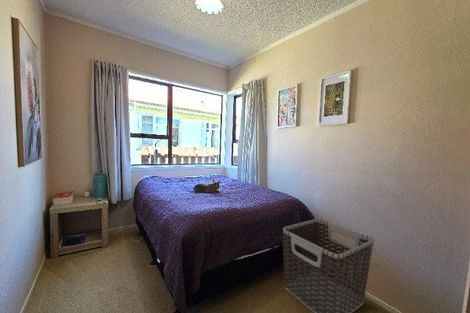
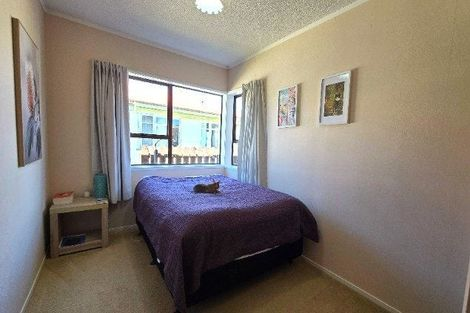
- clothes hamper [282,218,375,313]
